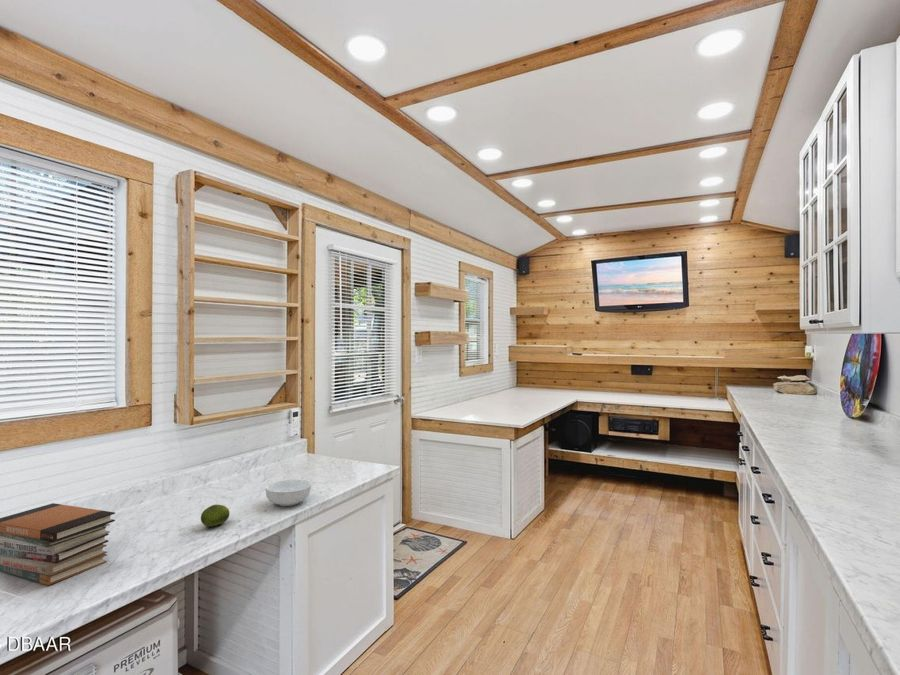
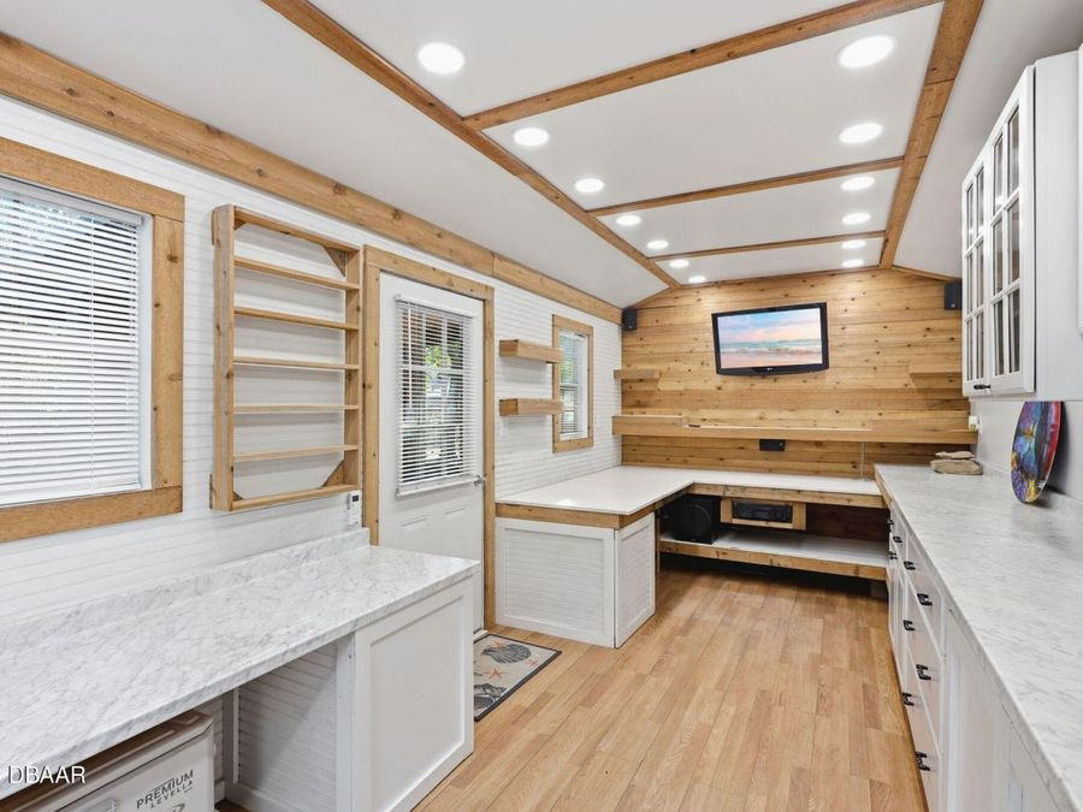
- cereal bowl [265,478,312,507]
- book stack [0,502,116,587]
- fruit [200,504,230,528]
